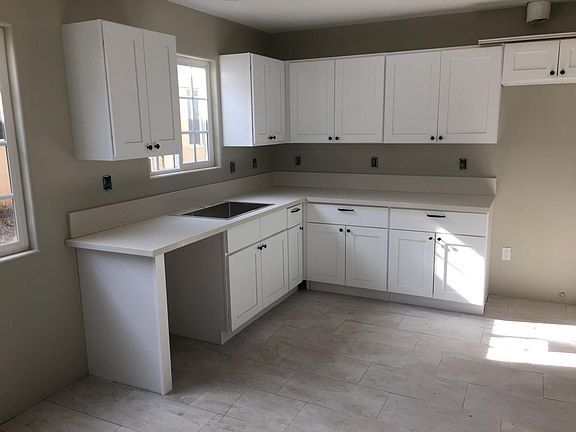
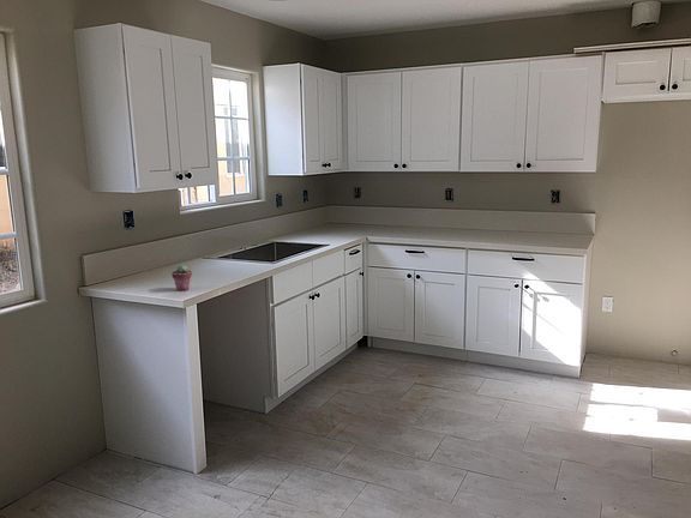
+ potted succulent [170,264,193,291]
